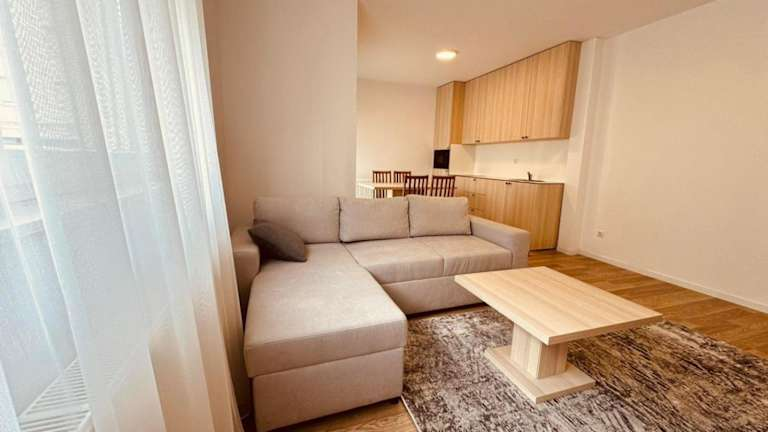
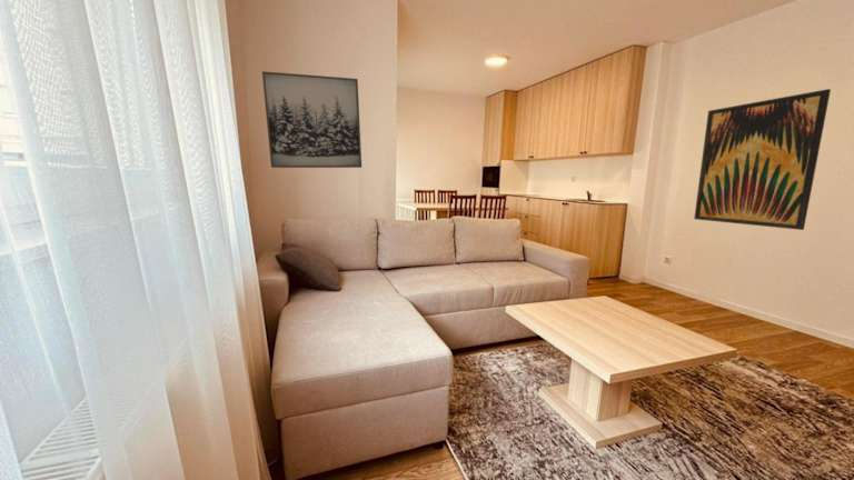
+ wall art [261,70,363,169]
+ wall art [693,88,832,231]
